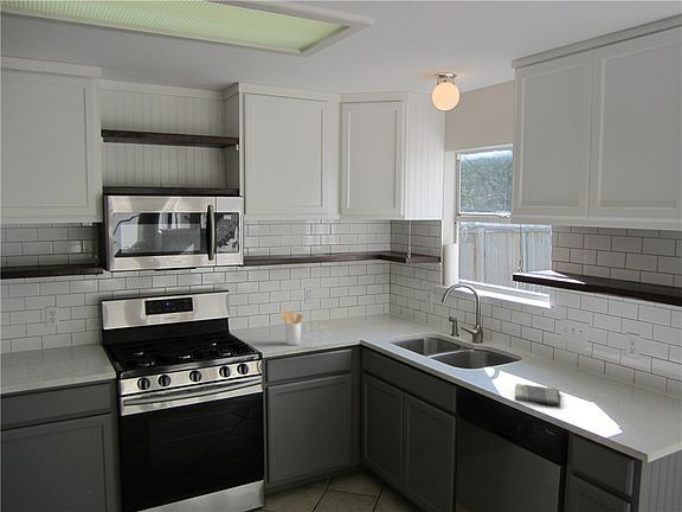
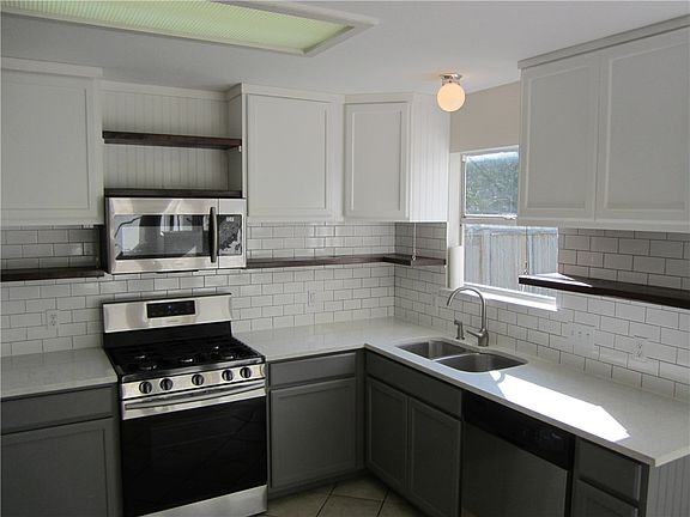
- utensil holder [279,311,304,346]
- dish towel [514,383,561,407]
